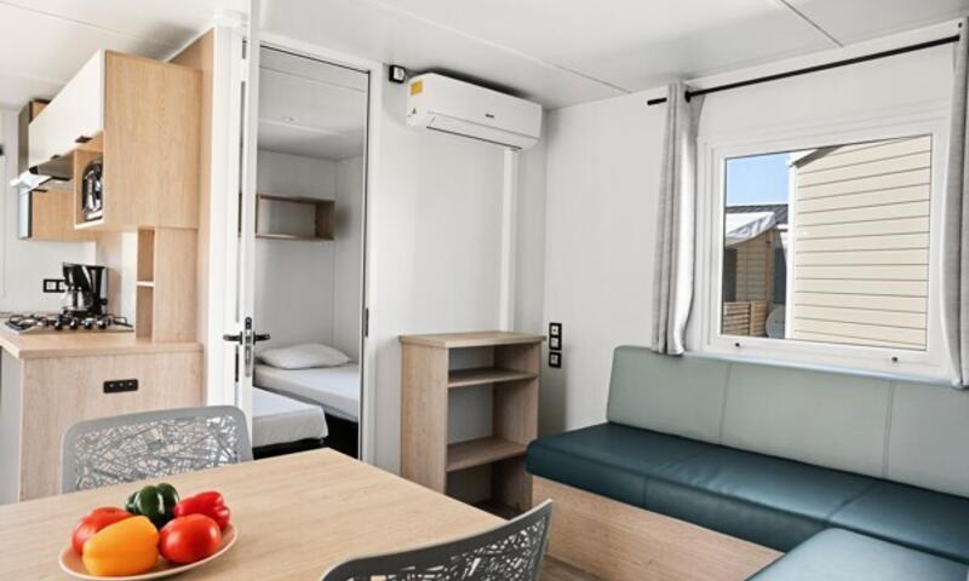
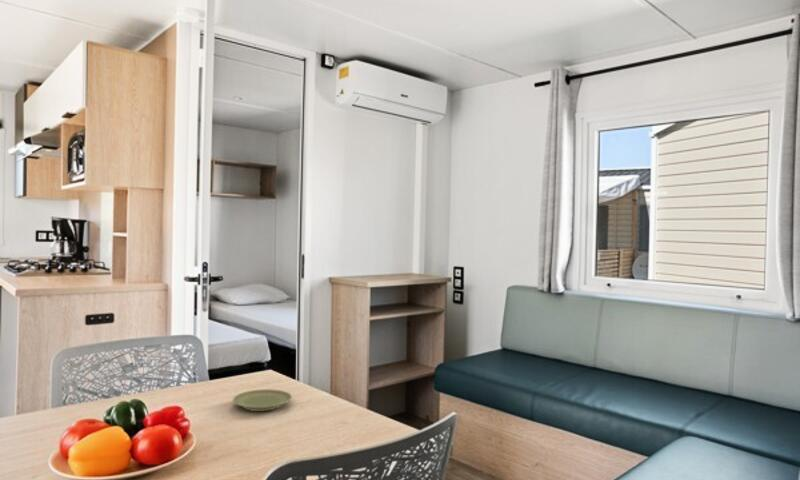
+ plate [232,388,293,412]
